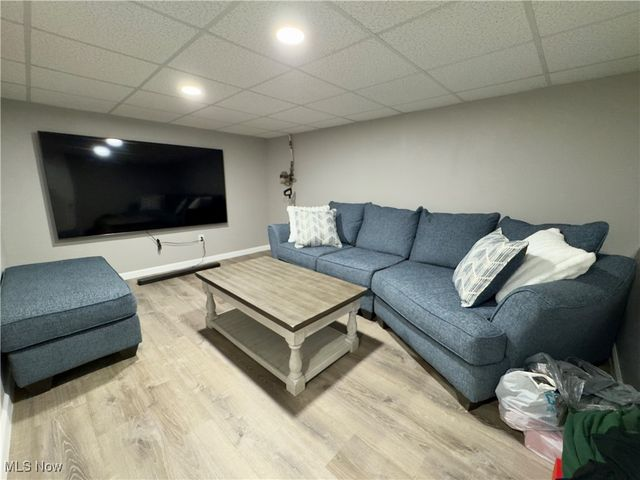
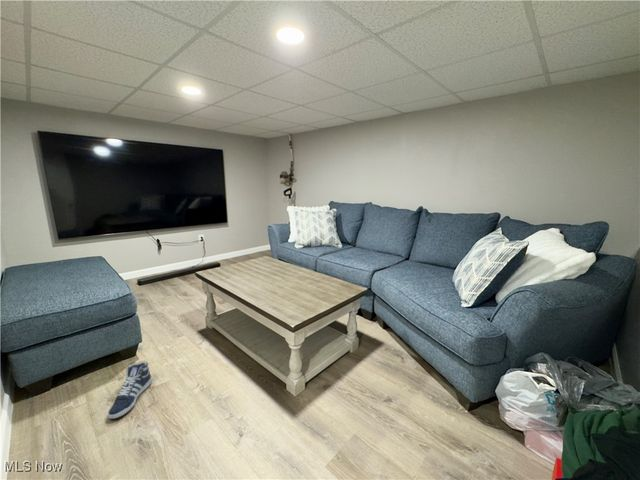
+ sneaker [107,361,153,420]
